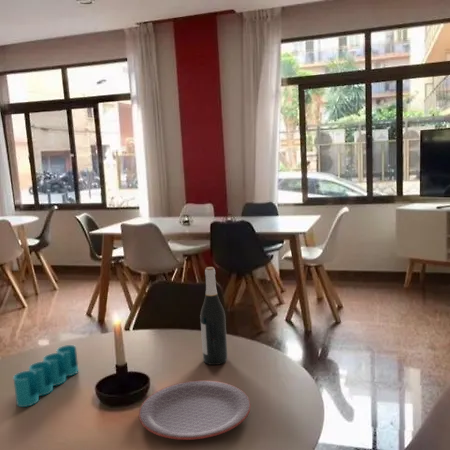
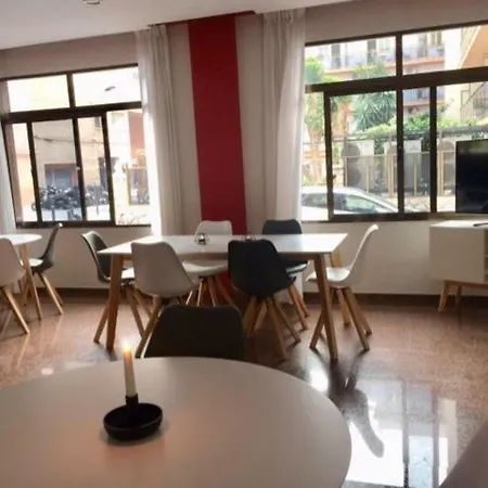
- plate [138,380,252,441]
- wine bottle [199,266,229,366]
- pen holder [12,344,79,408]
